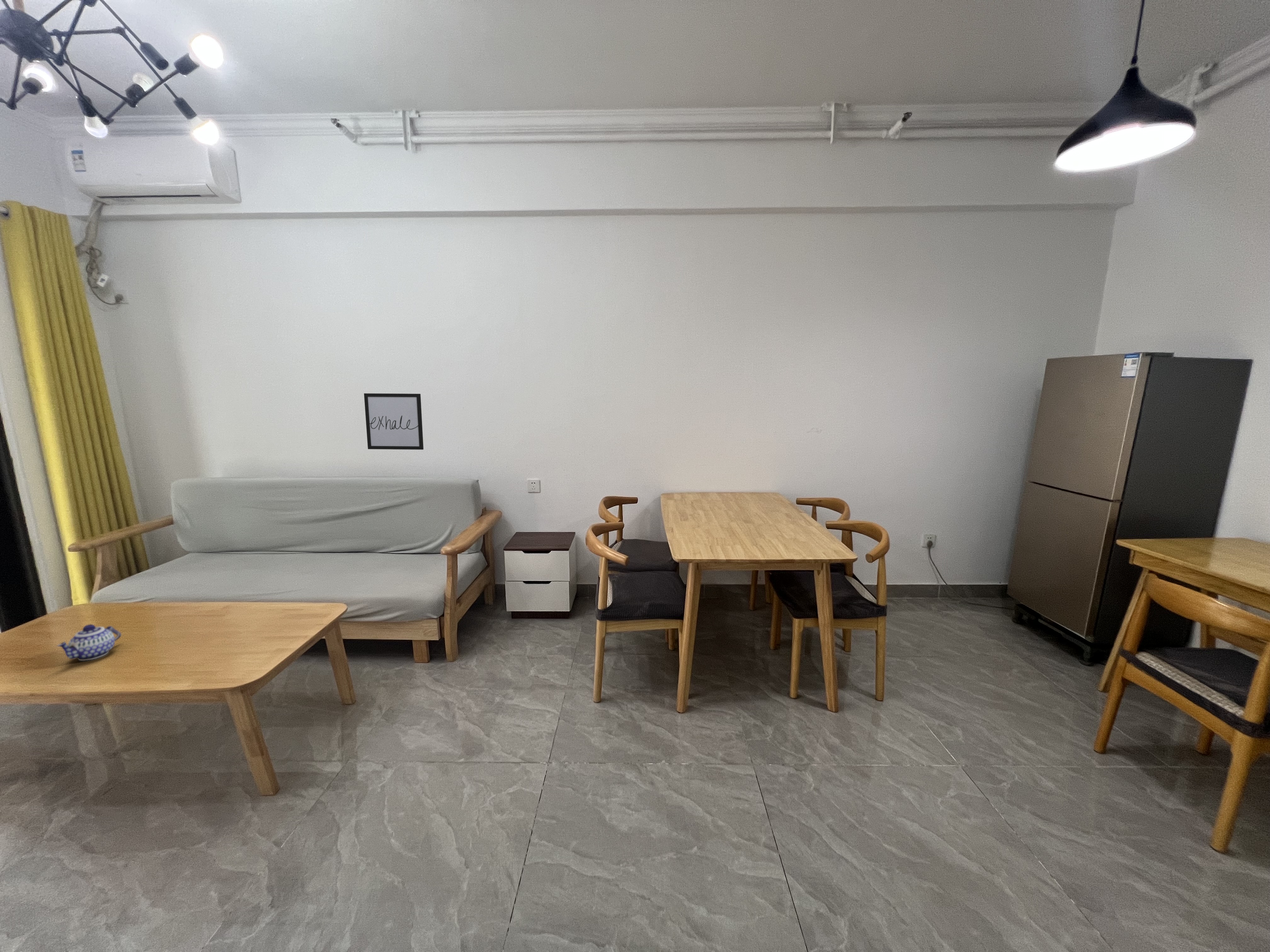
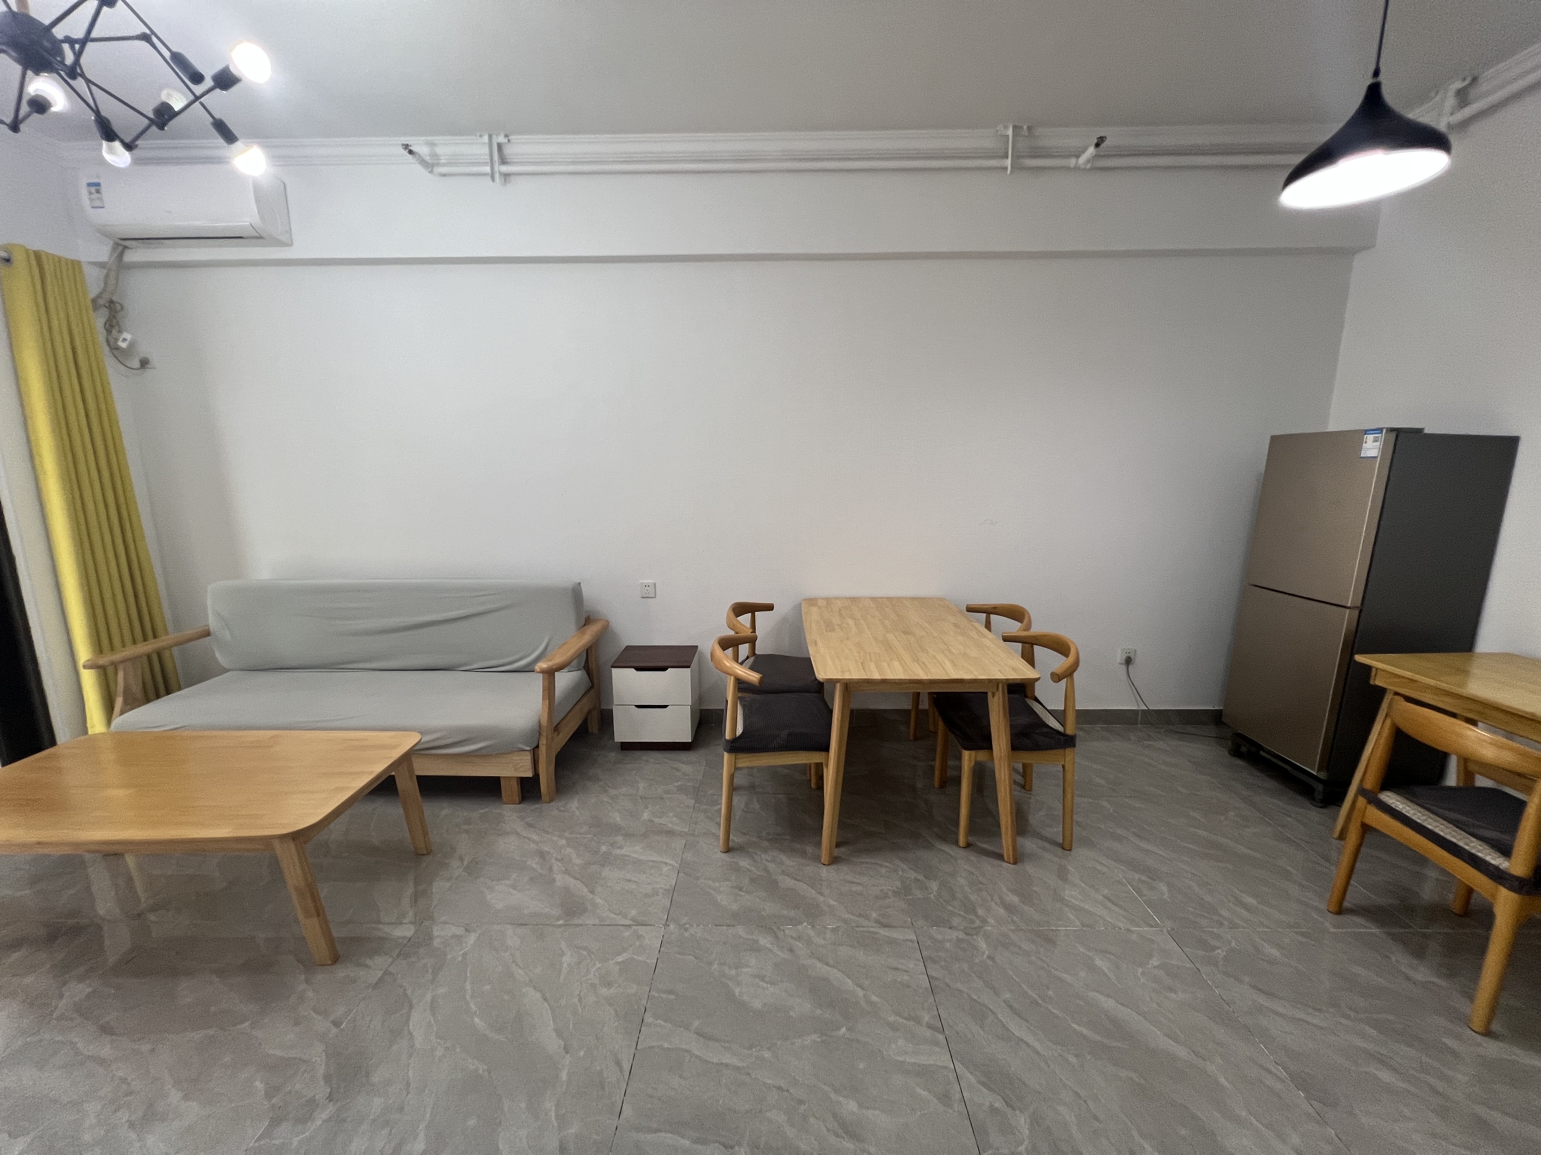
- teapot [56,624,122,661]
- wall art [363,393,424,450]
